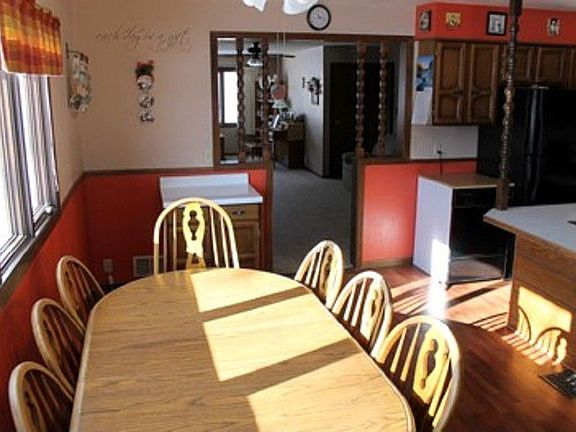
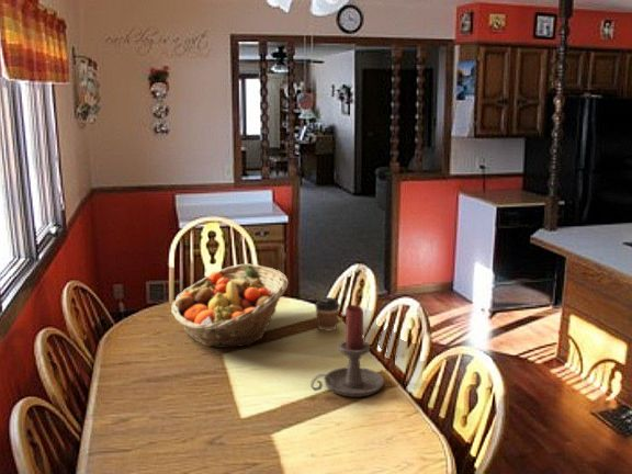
+ fruit basket [170,262,290,349]
+ coffee cup [314,296,341,332]
+ candle holder [309,304,385,398]
